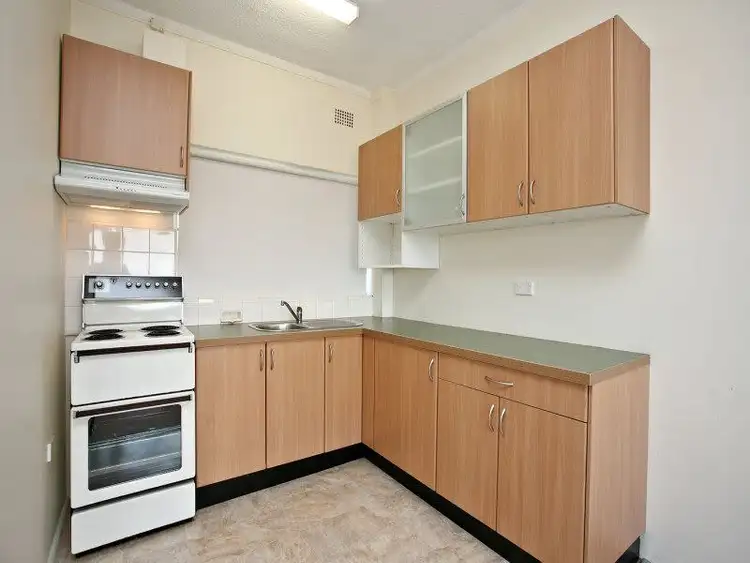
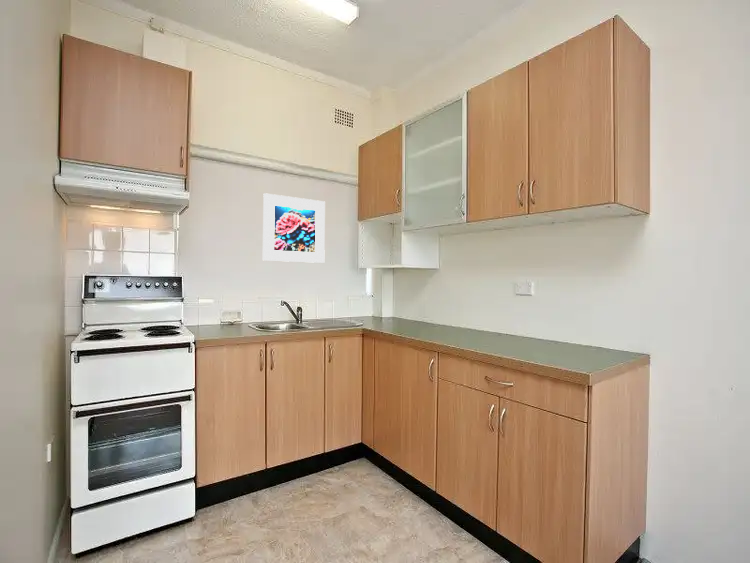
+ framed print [262,192,326,264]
